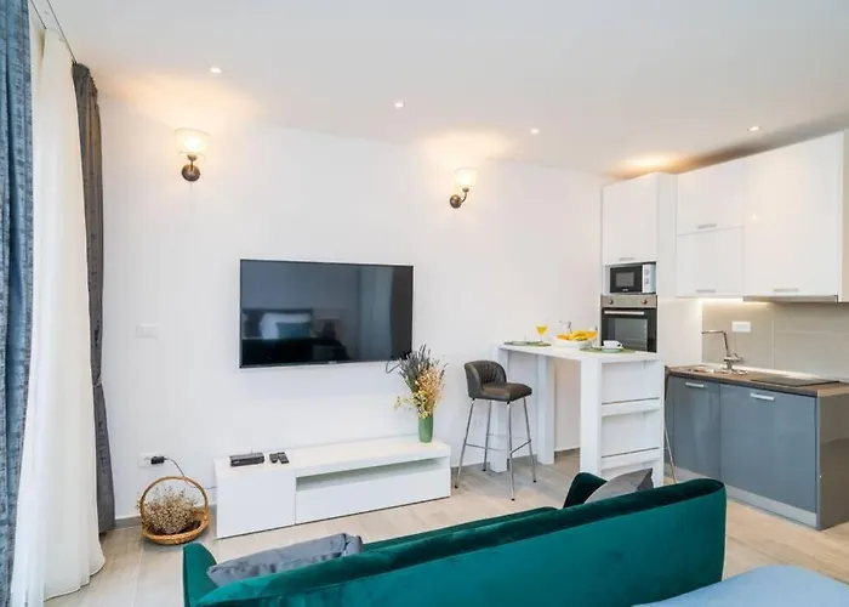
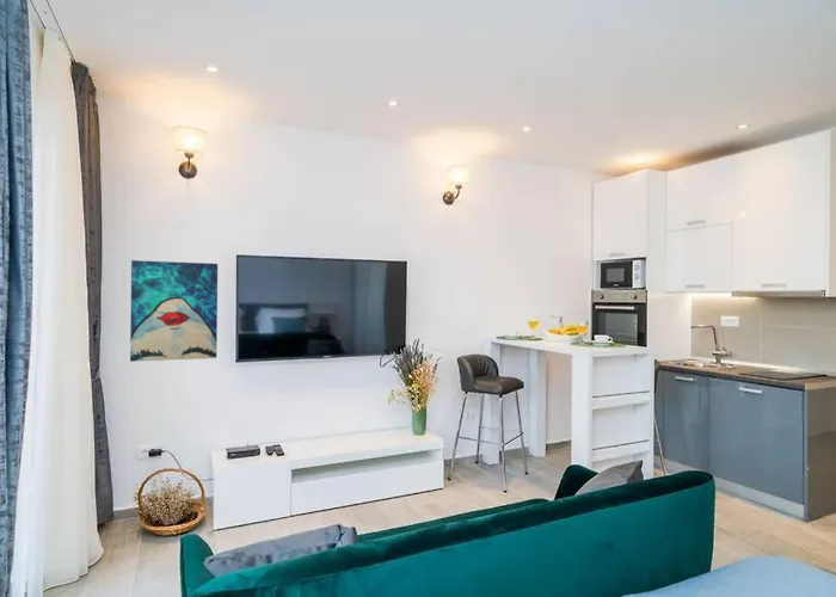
+ wall art [129,259,219,363]
